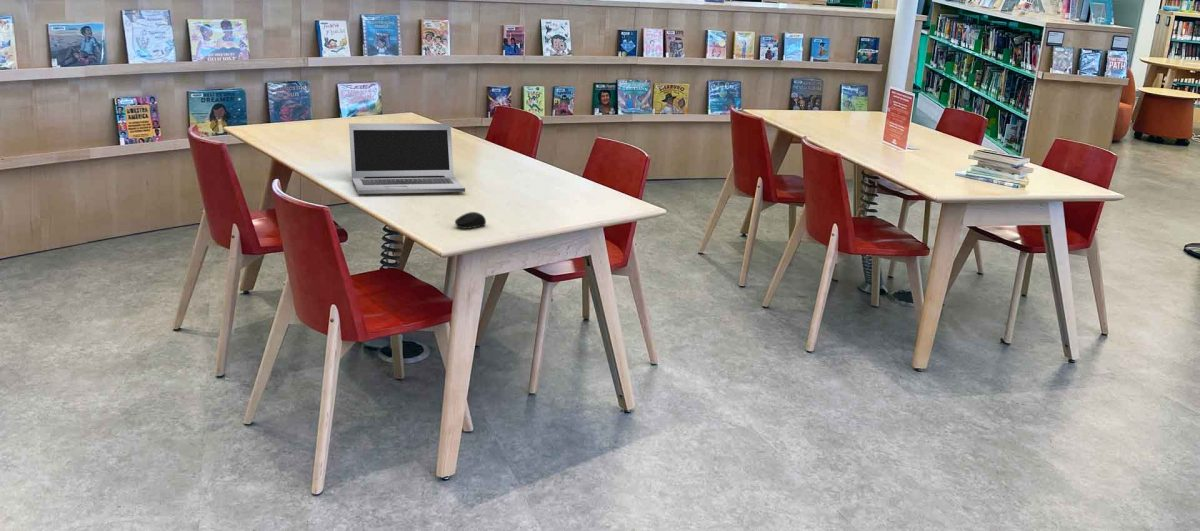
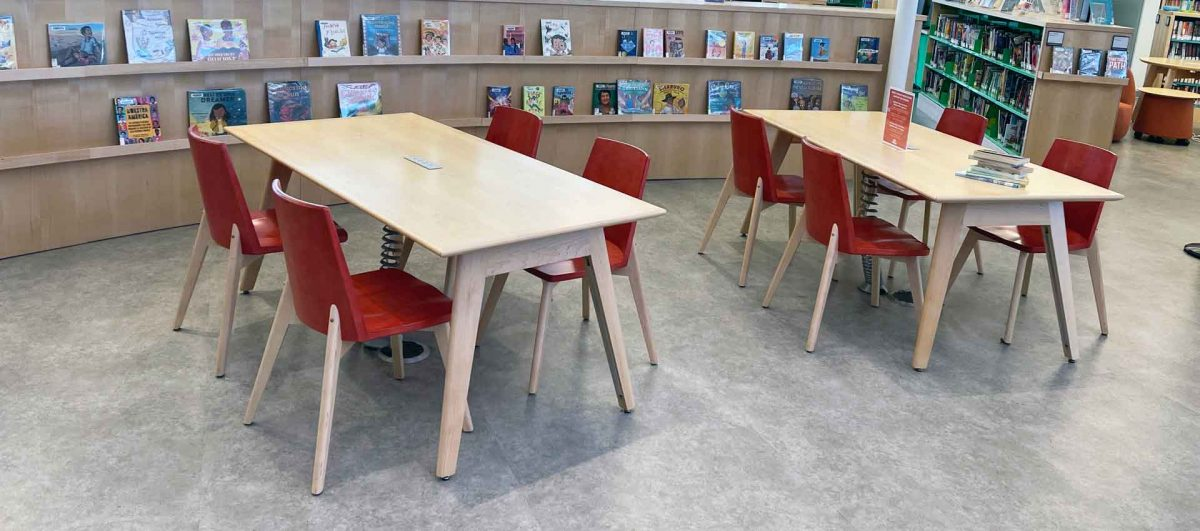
- laptop [348,123,466,195]
- computer mouse [454,211,487,230]
